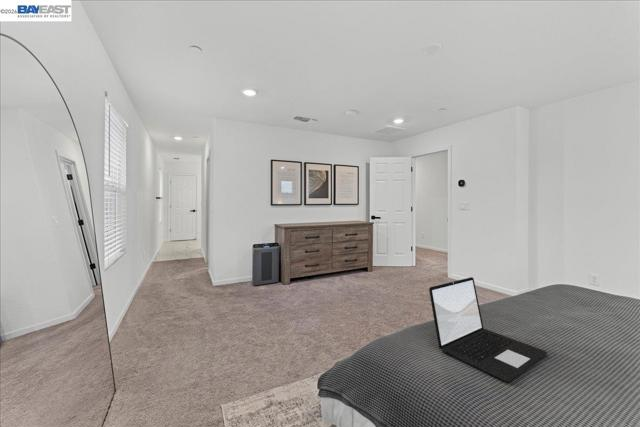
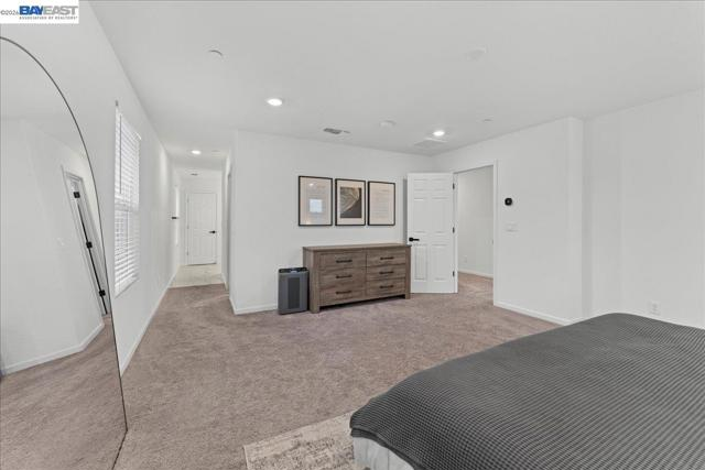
- laptop [428,276,548,383]
